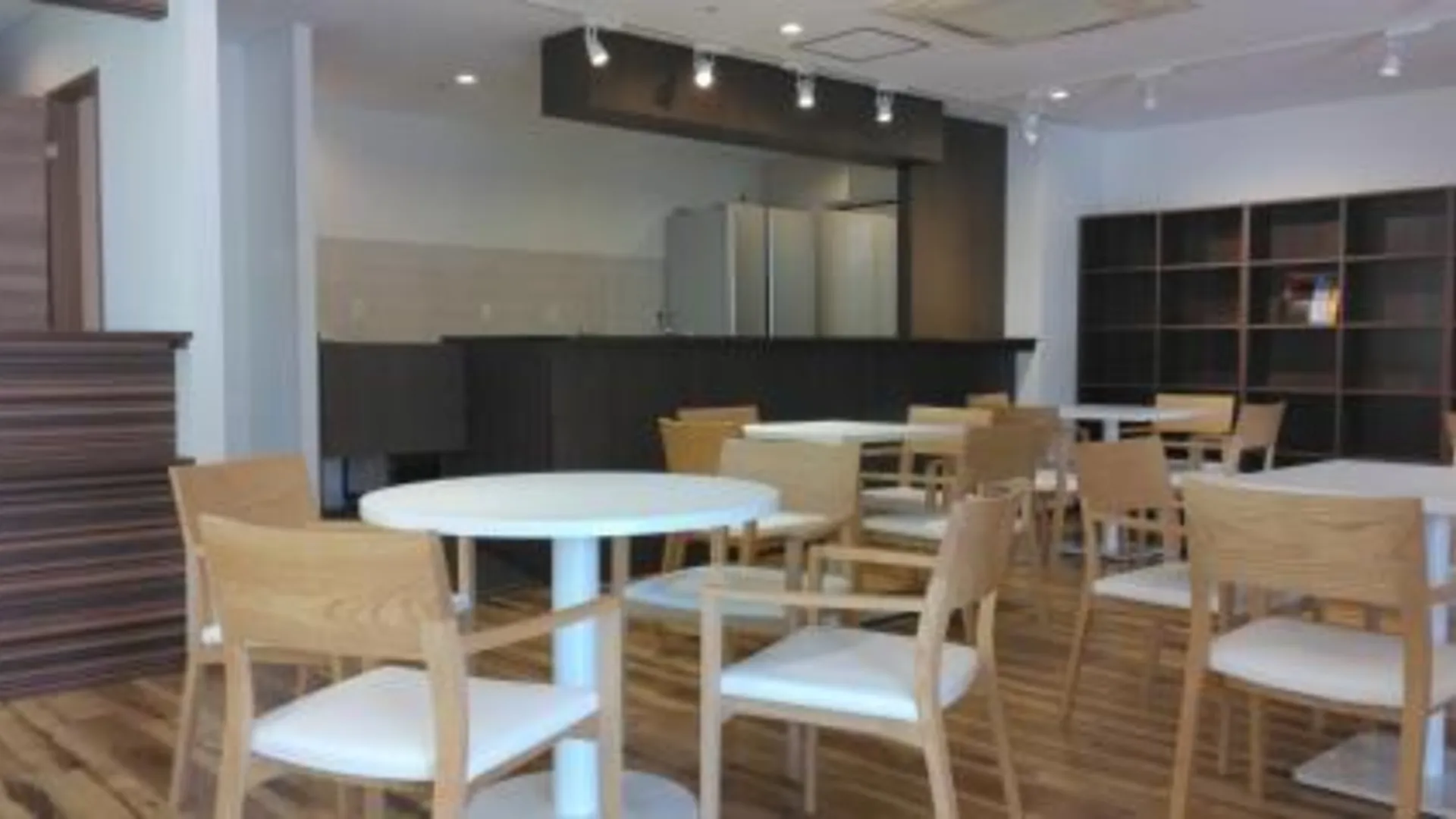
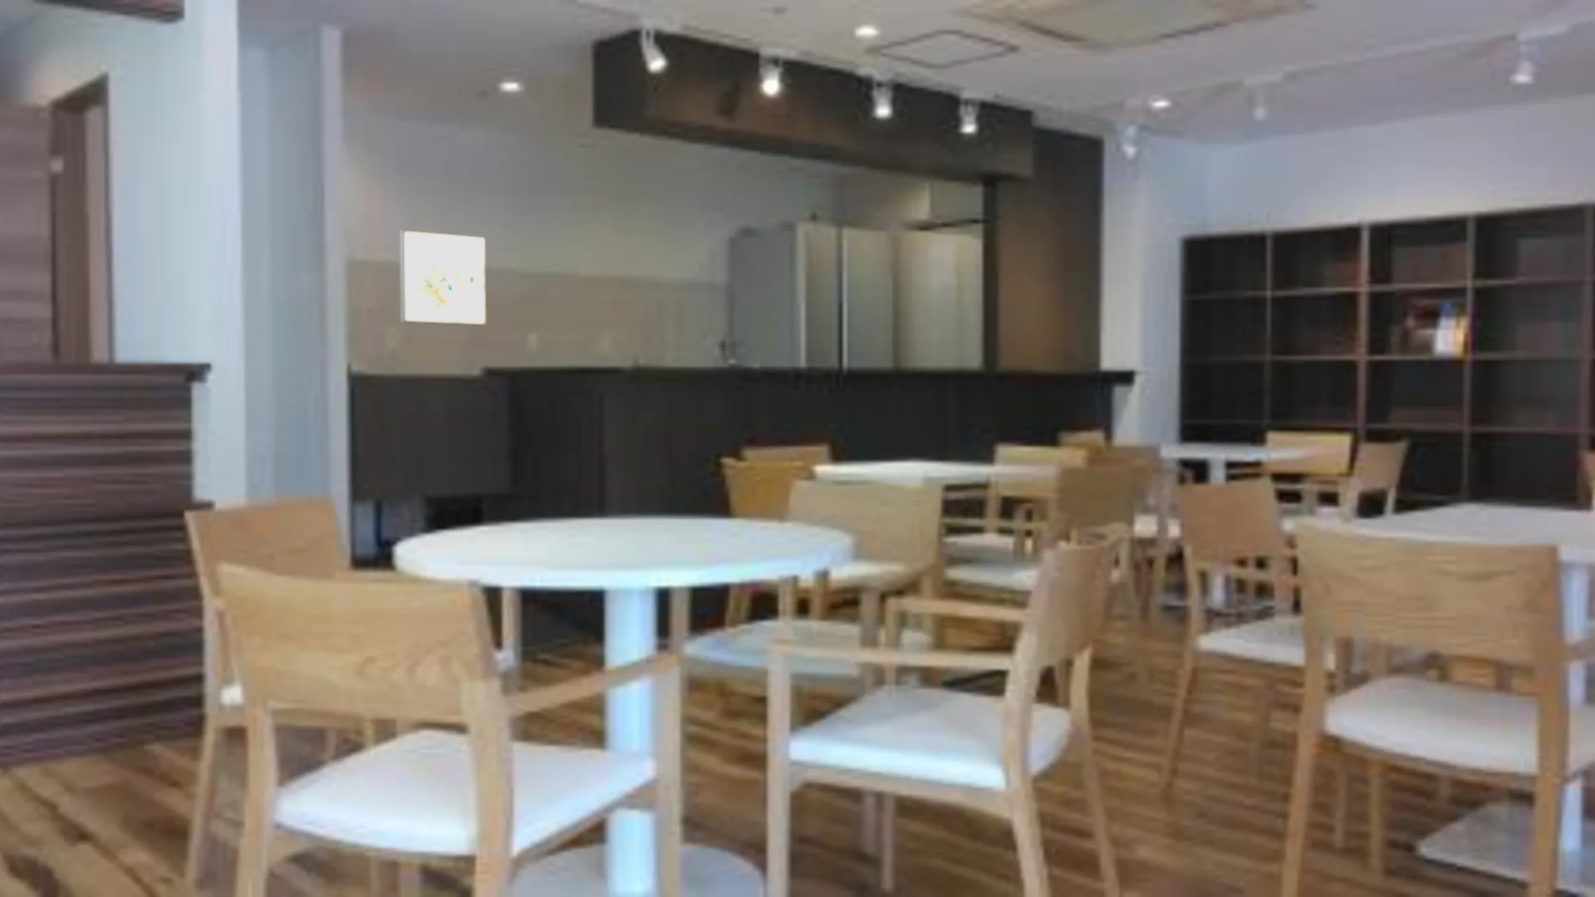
+ wall art [399,229,487,326]
